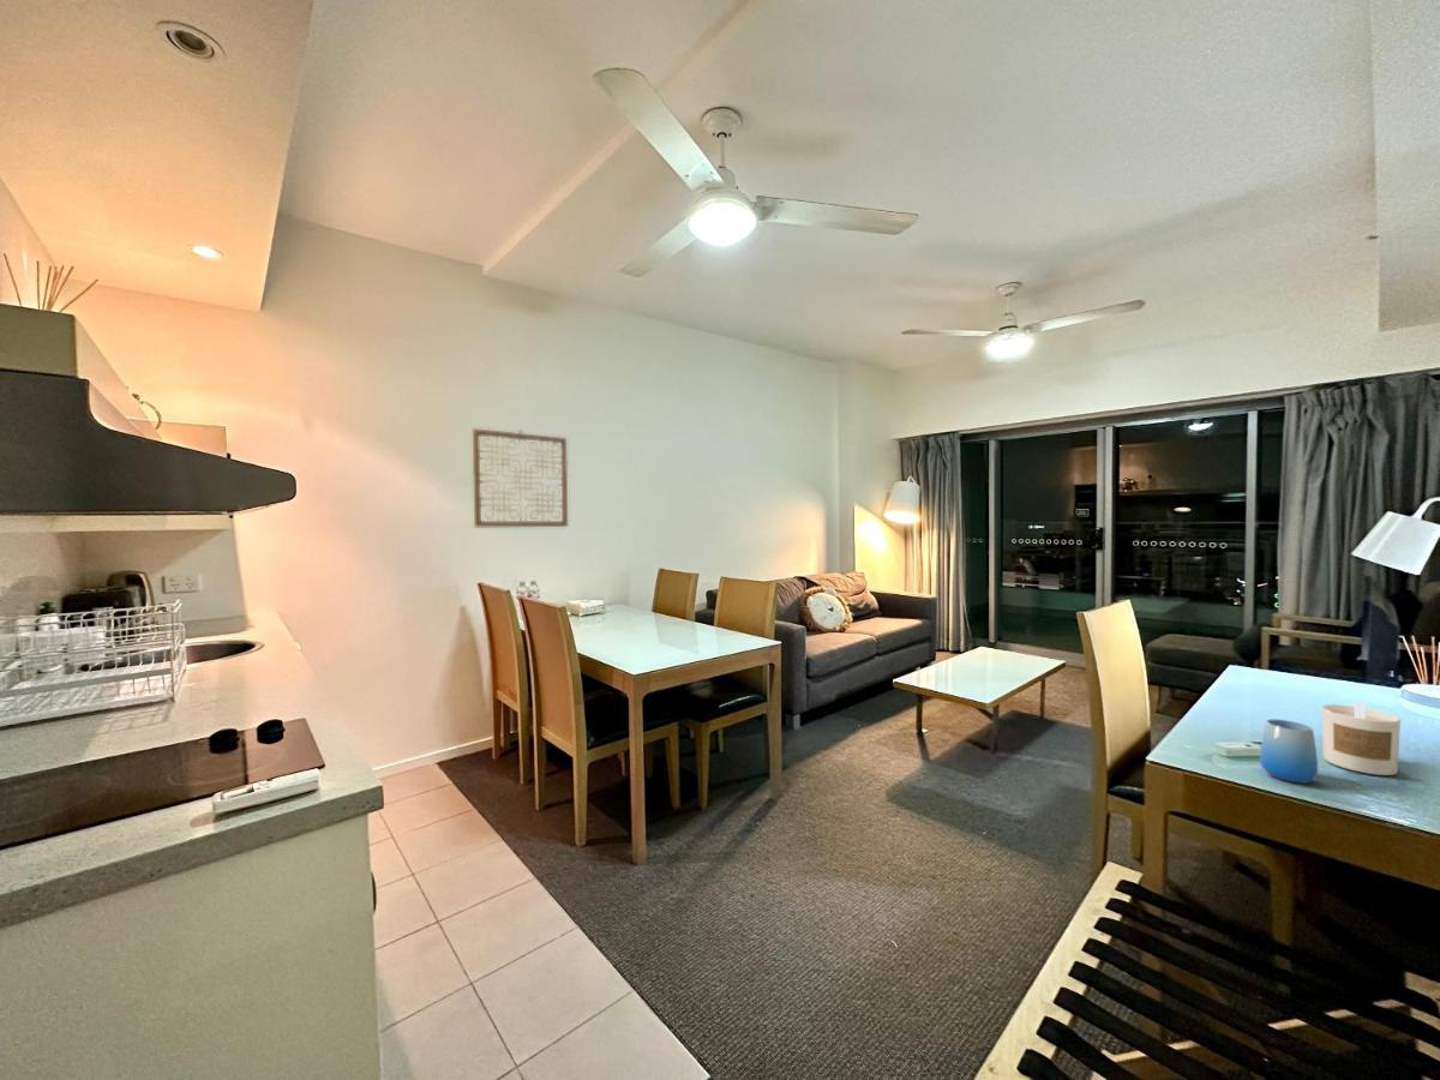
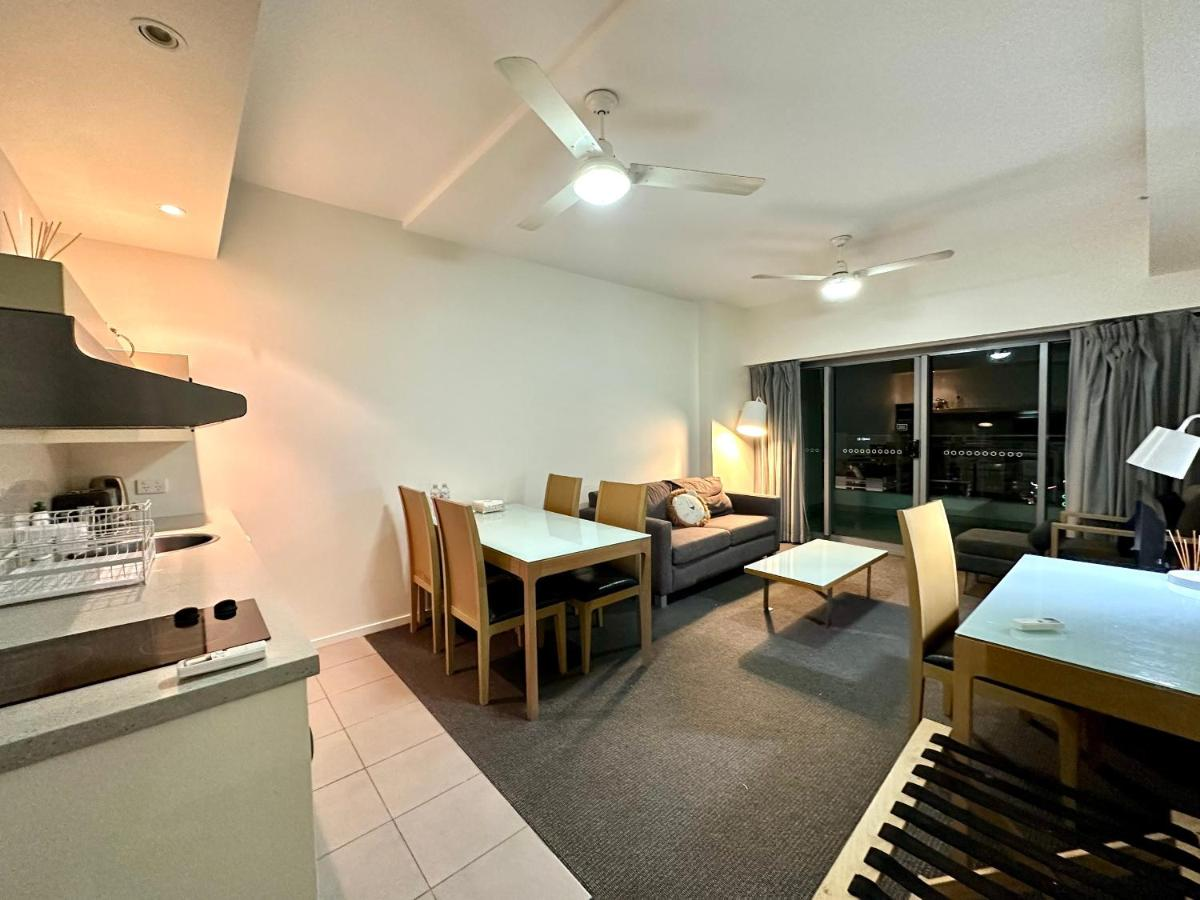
- cup [1259,719,1319,785]
- candle [1321,701,1402,776]
- wall art [472,427,569,528]
